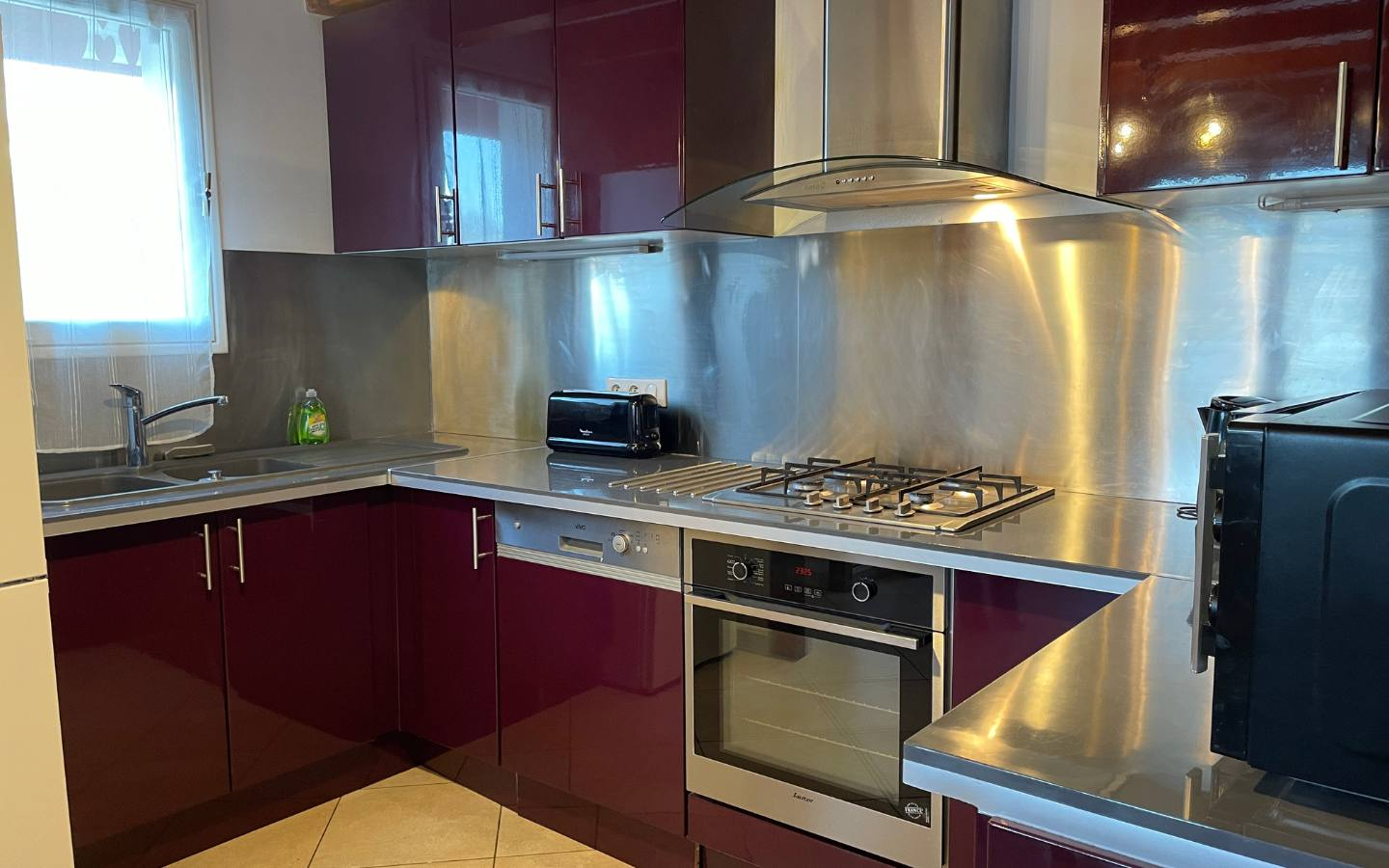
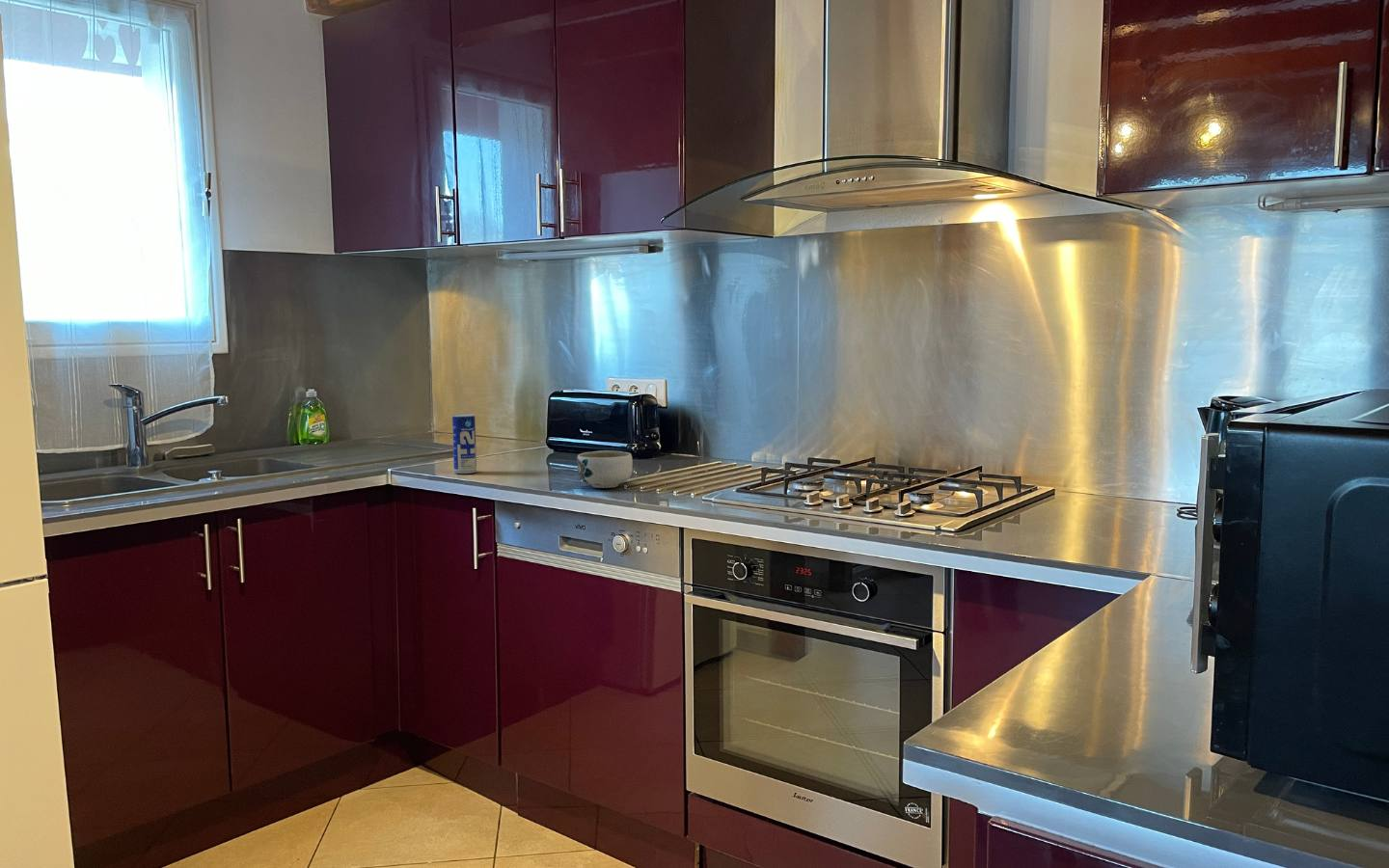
+ beverage can [451,413,477,475]
+ bowl [576,449,634,489]
